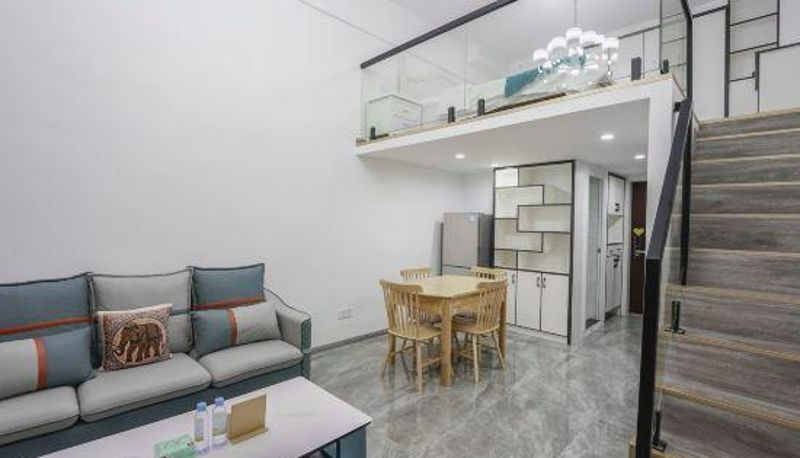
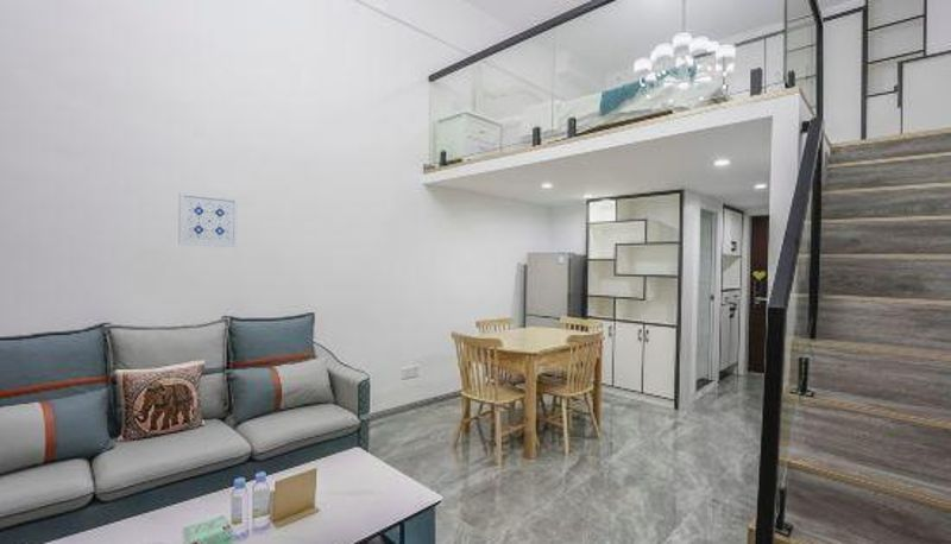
+ wall art [177,191,239,248]
